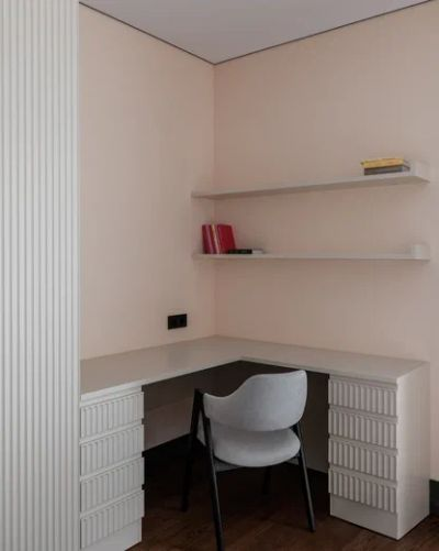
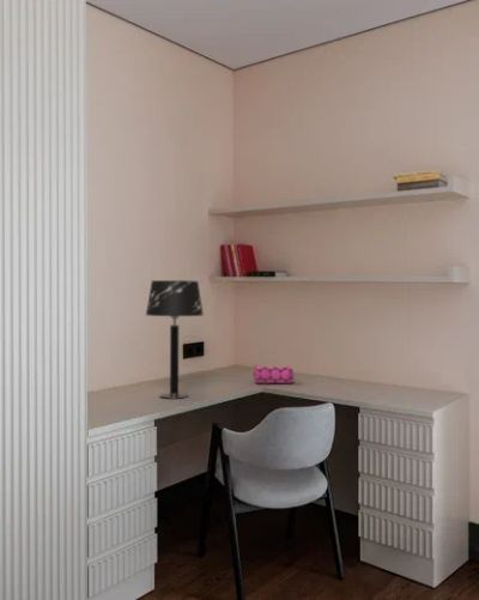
+ table lamp [145,279,205,400]
+ pencil case [253,363,295,384]
